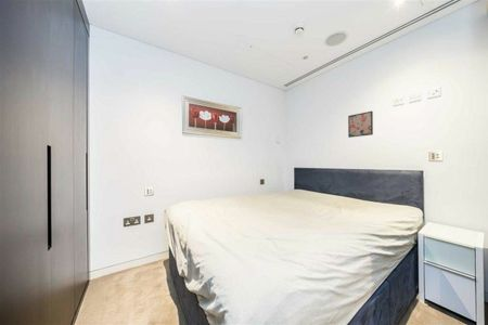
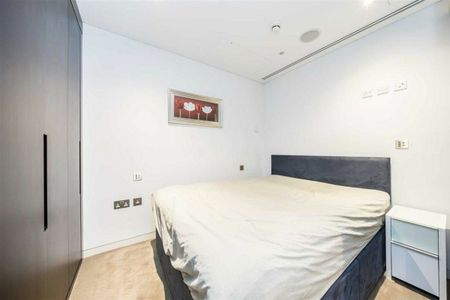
- wall art [347,110,374,139]
